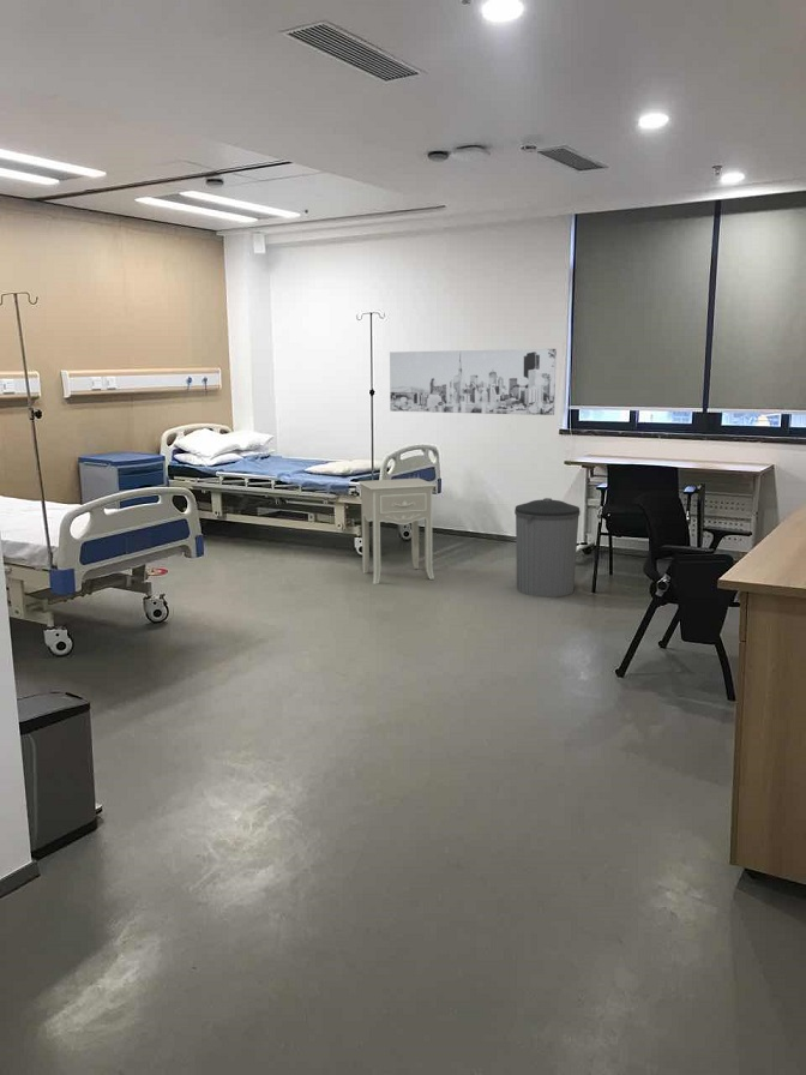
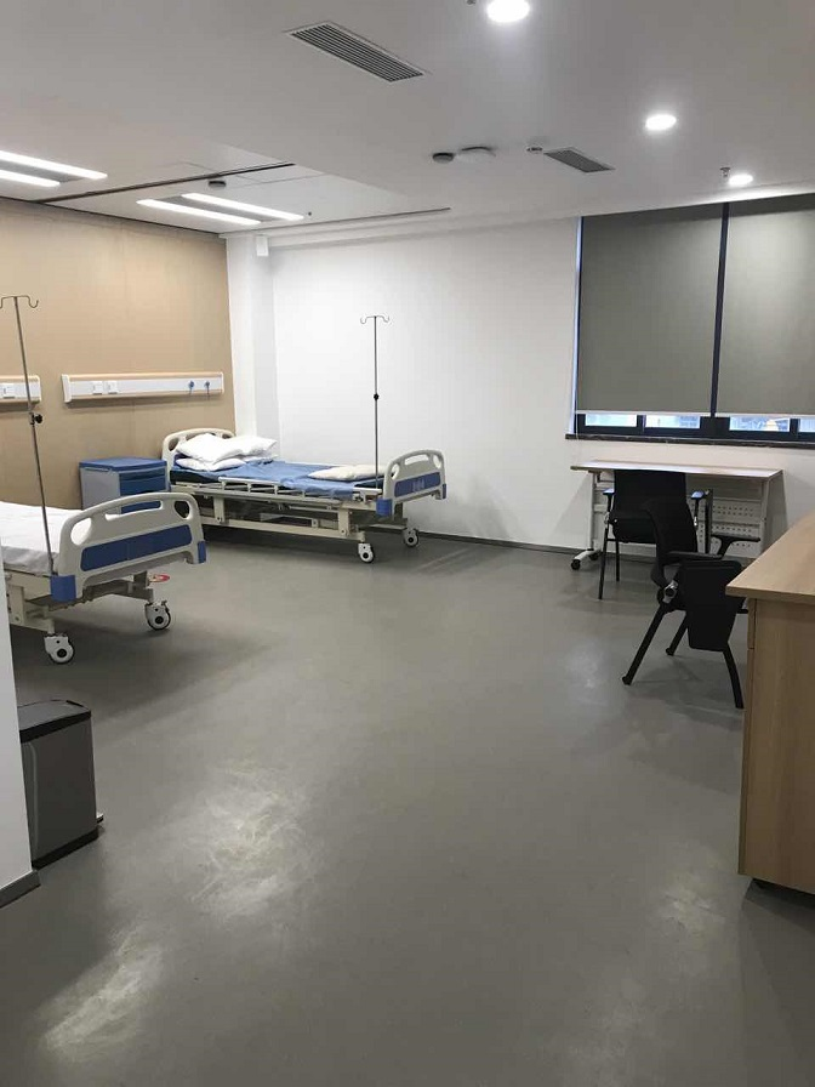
- nightstand [357,478,438,585]
- wall art [389,348,558,416]
- trash can [513,497,582,599]
